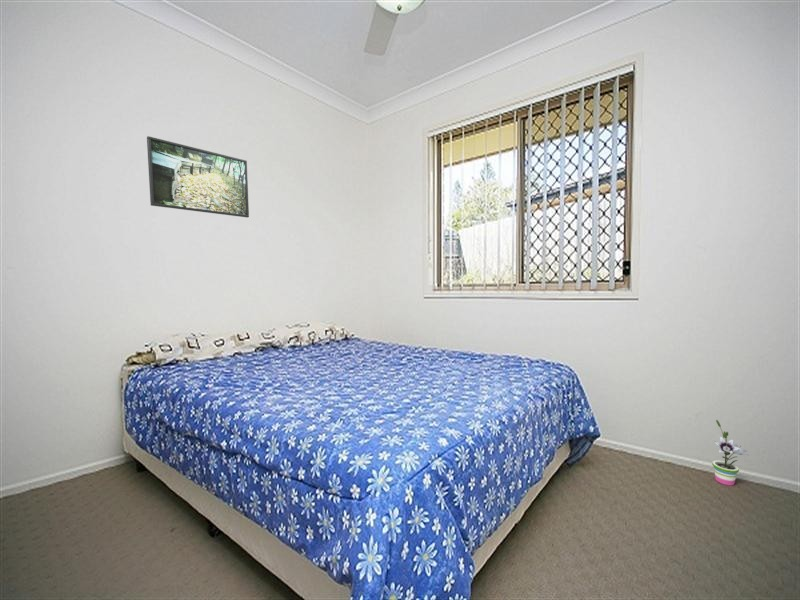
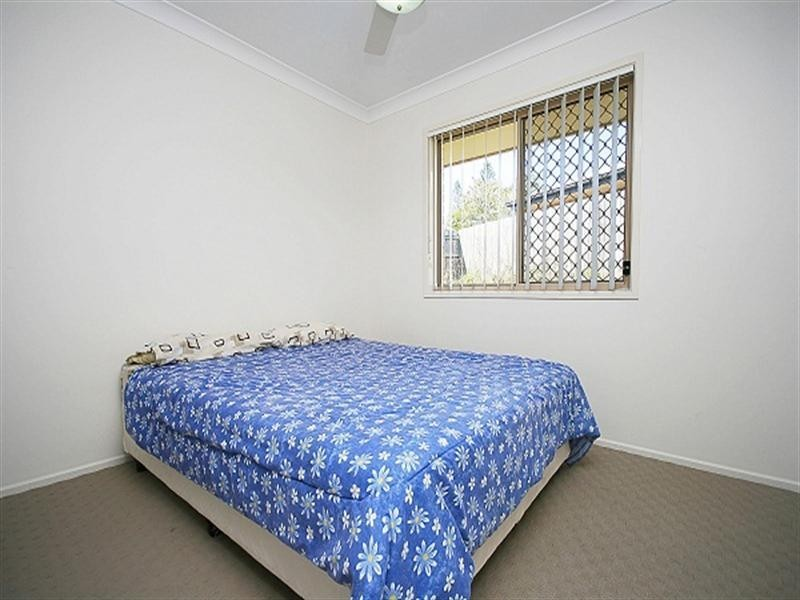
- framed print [146,135,250,219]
- potted plant [711,419,748,486]
